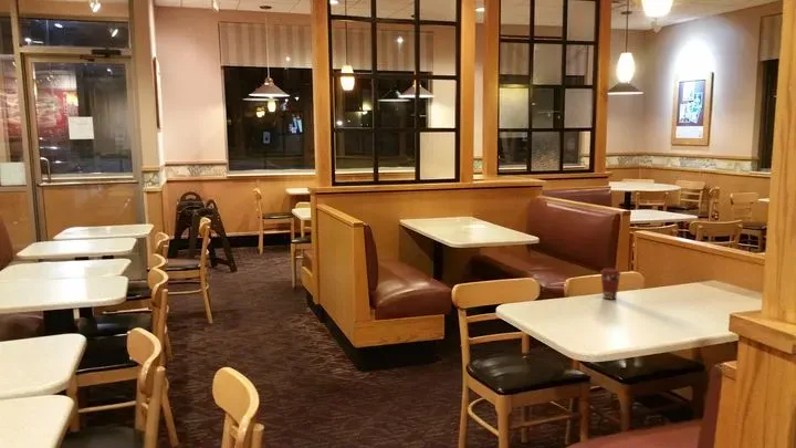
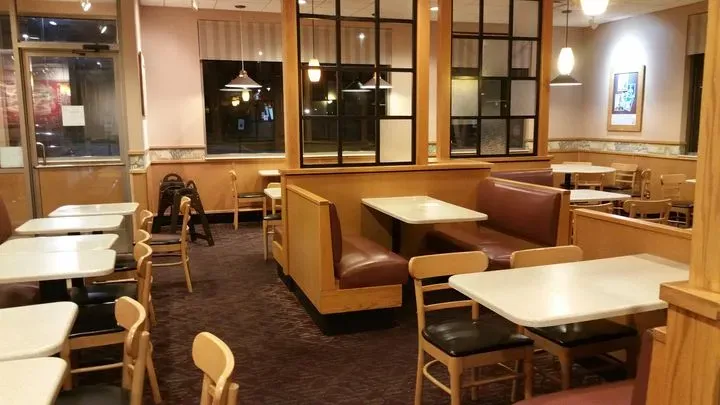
- coffee cup [599,268,622,301]
